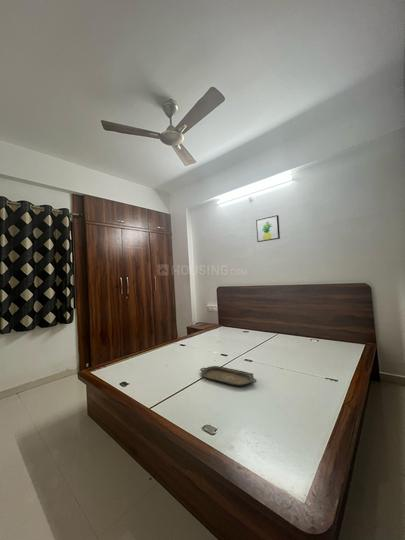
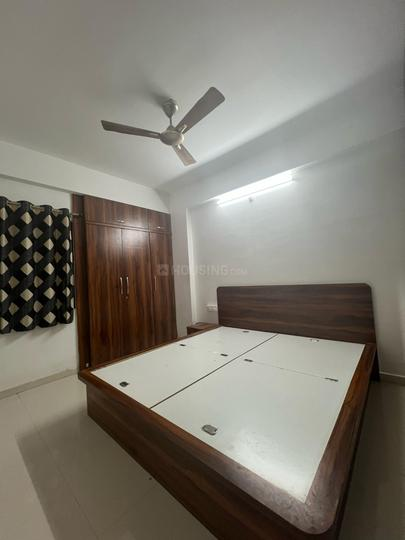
- serving tray [199,365,257,387]
- wall art [255,214,281,243]
